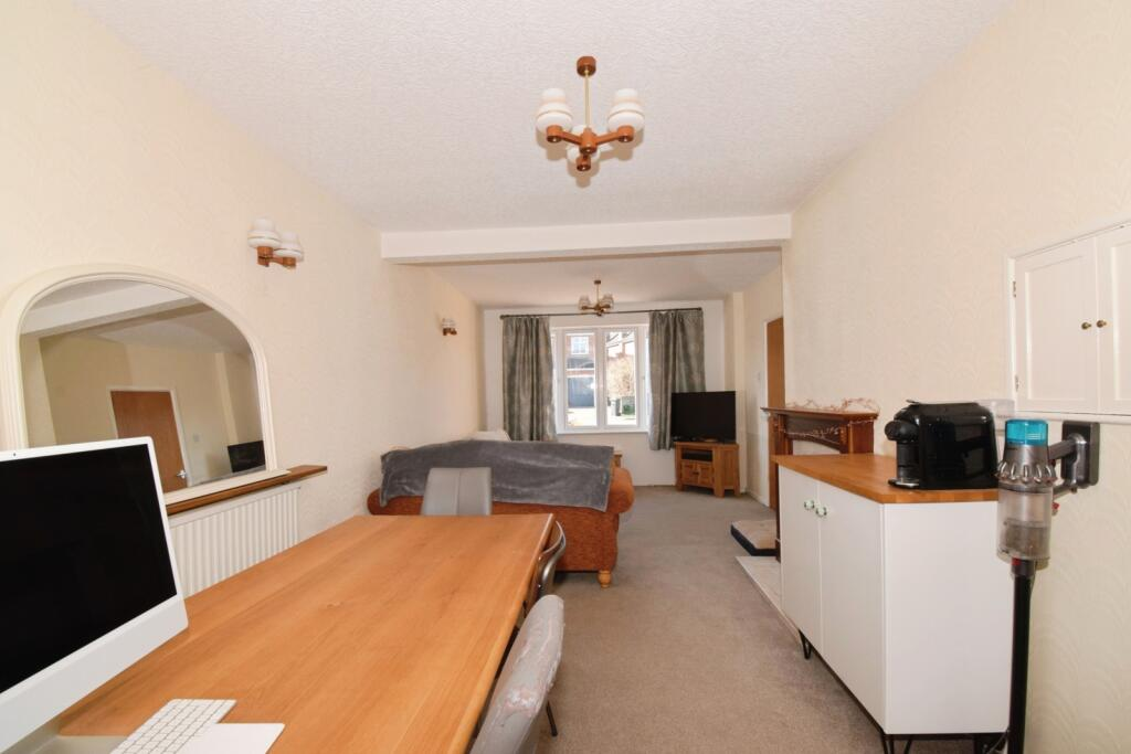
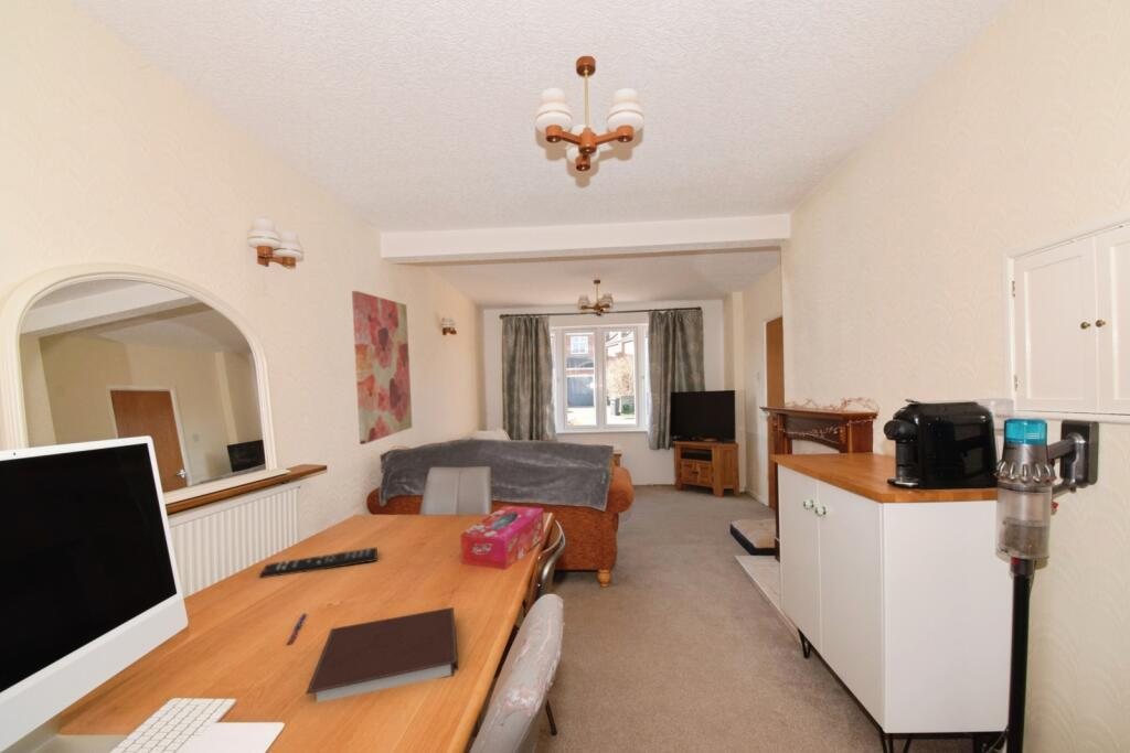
+ wall art [351,290,414,445]
+ pen [286,612,308,646]
+ tissue box [459,505,545,571]
+ notebook [305,606,459,703]
+ remote control [258,546,379,579]
